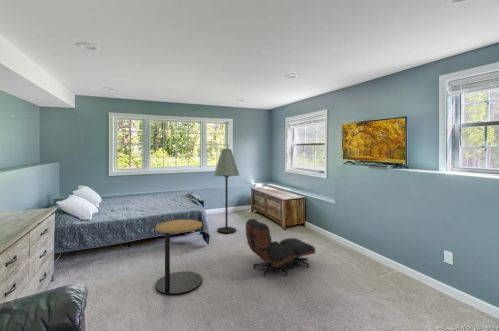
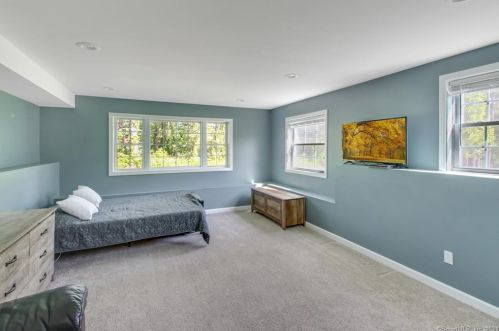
- lounge chair [245,218,316,277]
- floor lamp [213,148,240,234]
- side table [154,219,203,295]
